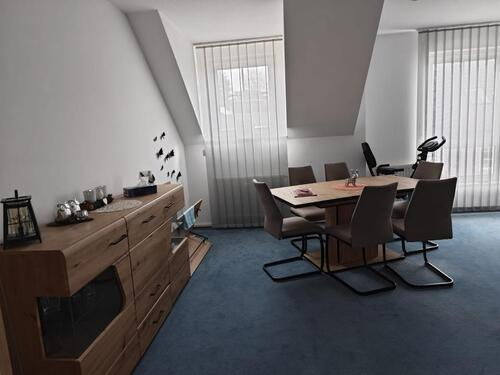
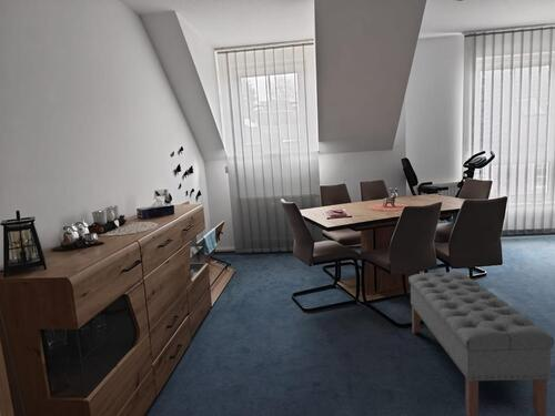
+ bench [407,272,555,416]
